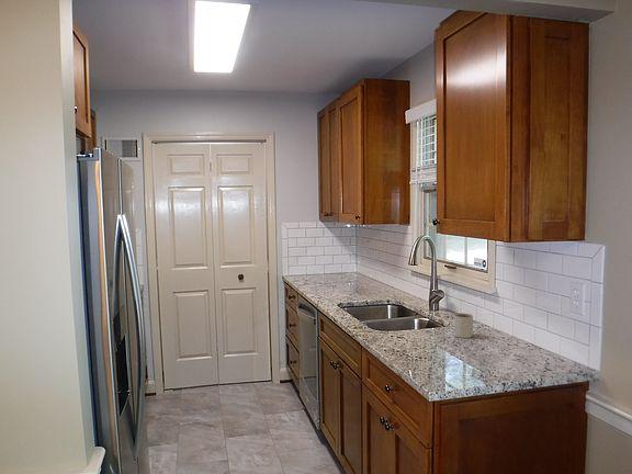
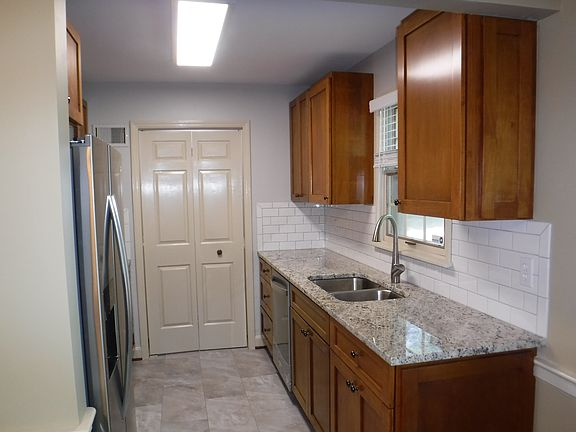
- mug [453,313,474,339]
